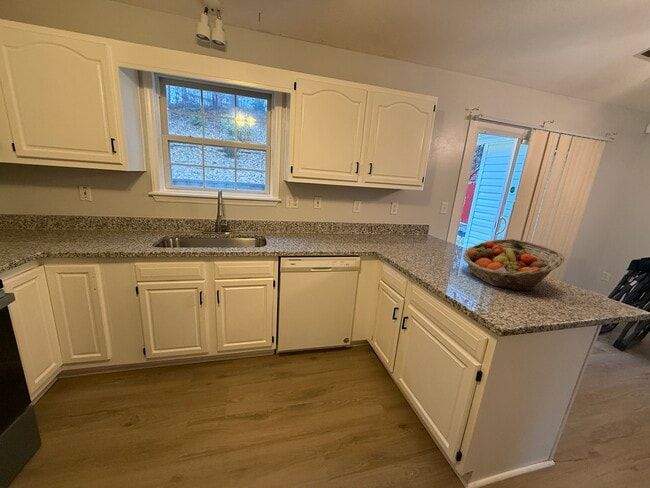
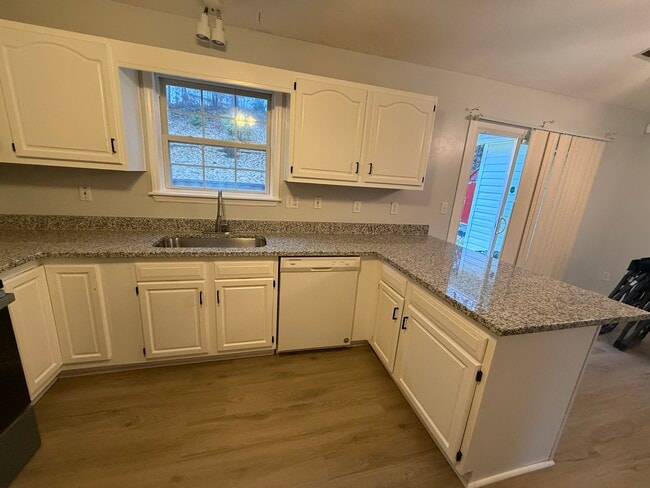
- fruit basket [462,238,565,293]
